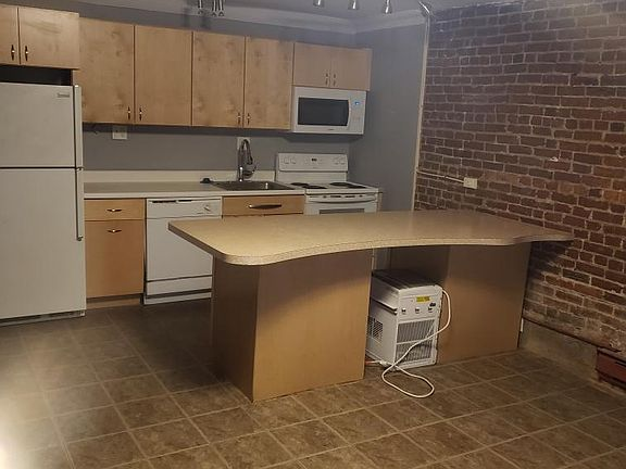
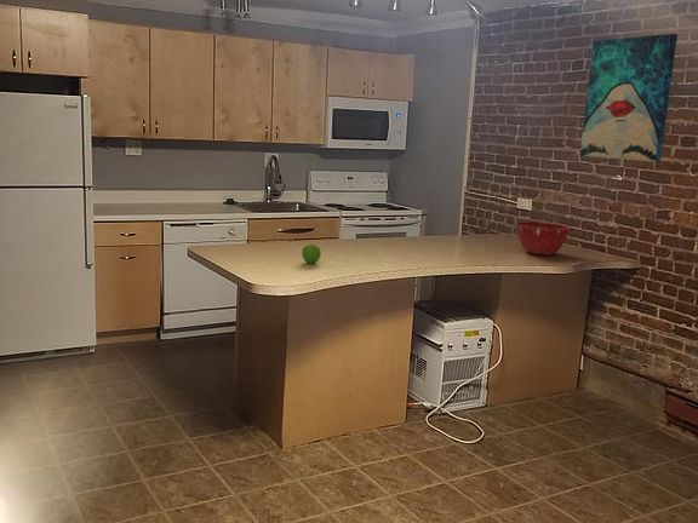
+ wall art [579,33,679,163]
+ fruit [301,243,322,265]
+ mixing bowl [515,220,572,257]
